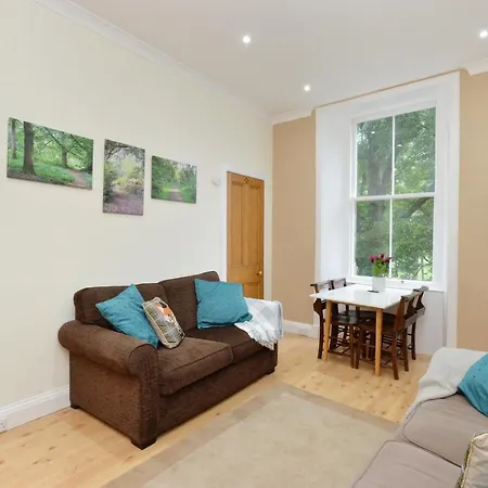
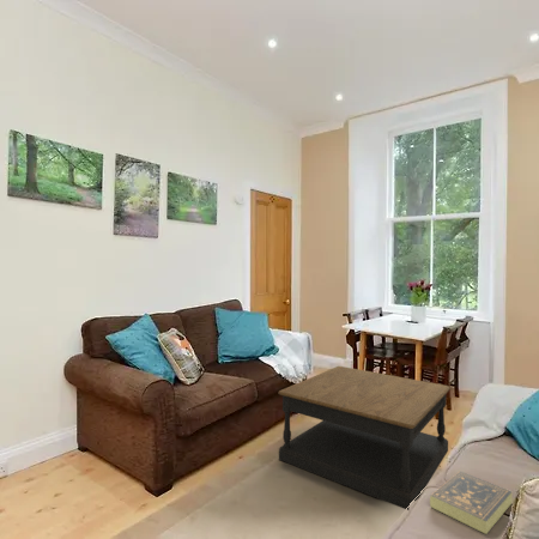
+ coffee table [278,365,452,511]
+ book [429,471,514,535]
